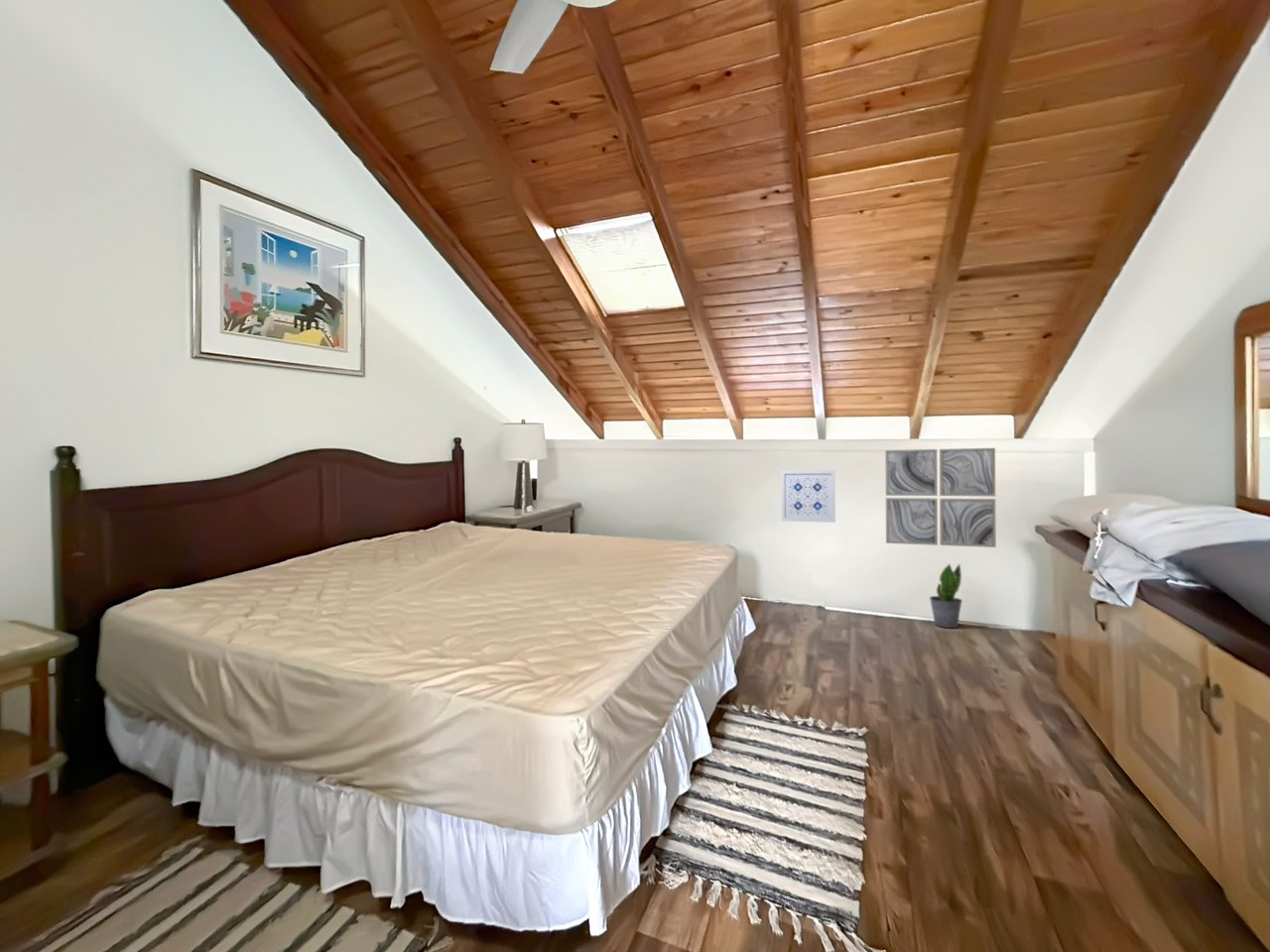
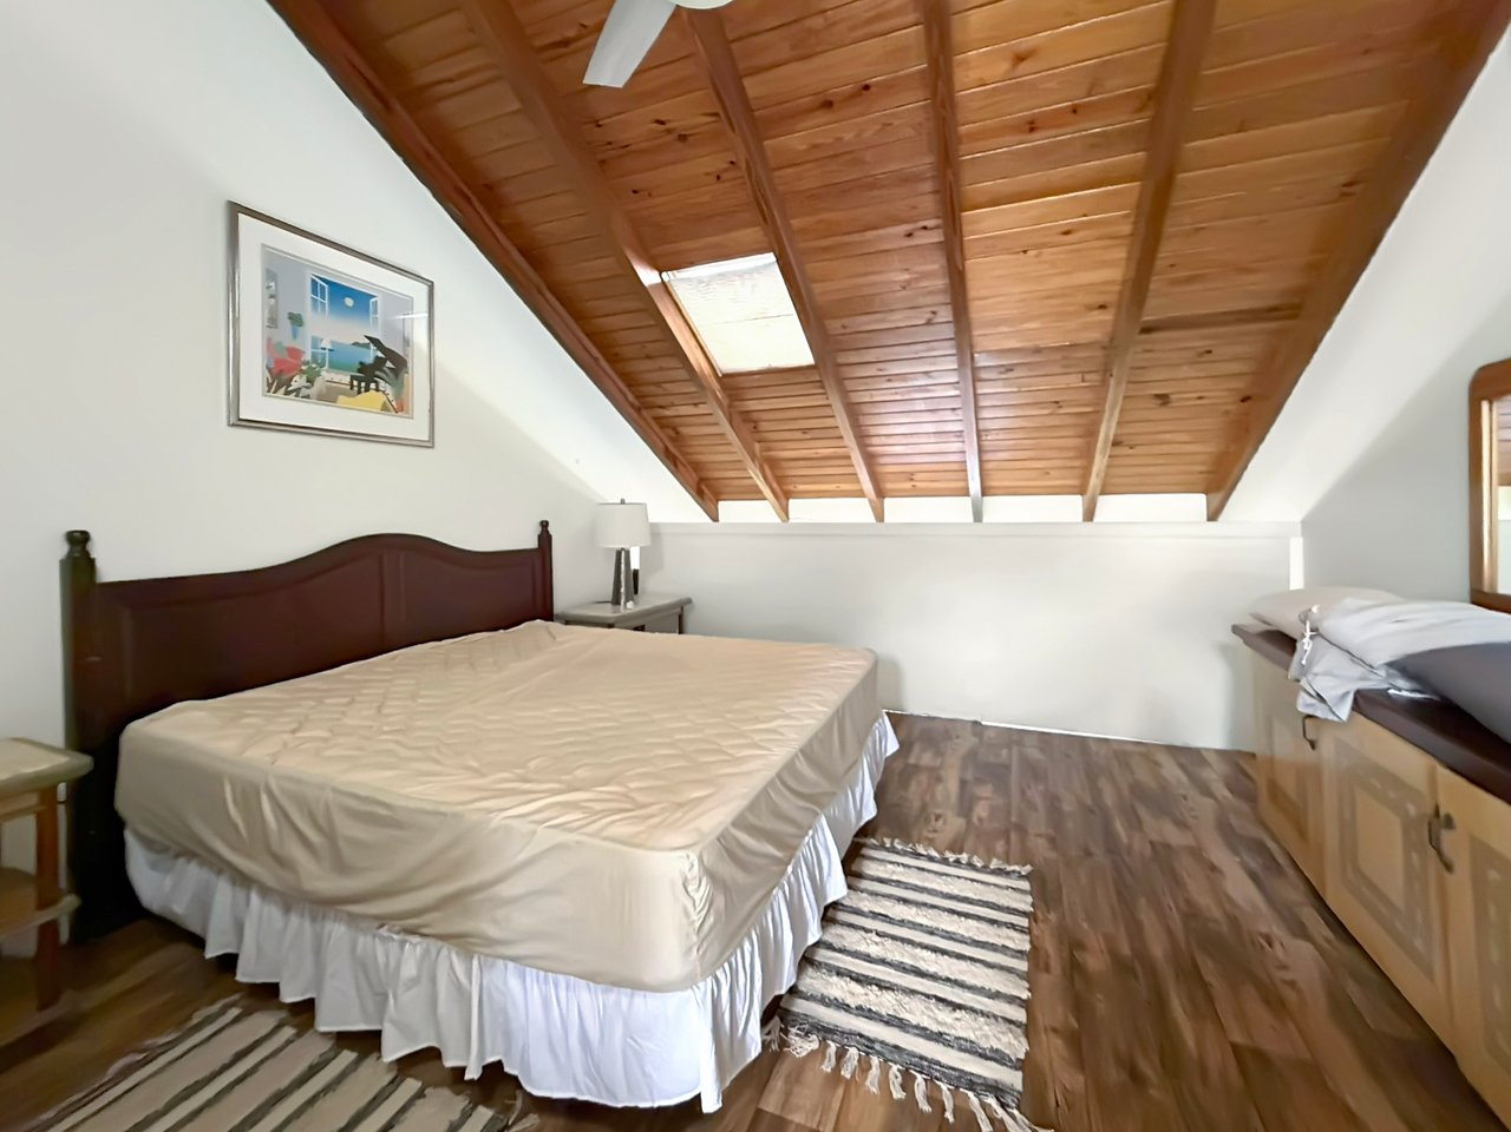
- potted plant [929,562,963,629]
- wall art [781,469,836,524]
- wall art [884,447,997,548]
